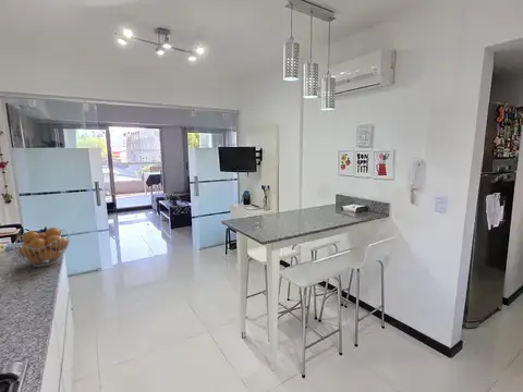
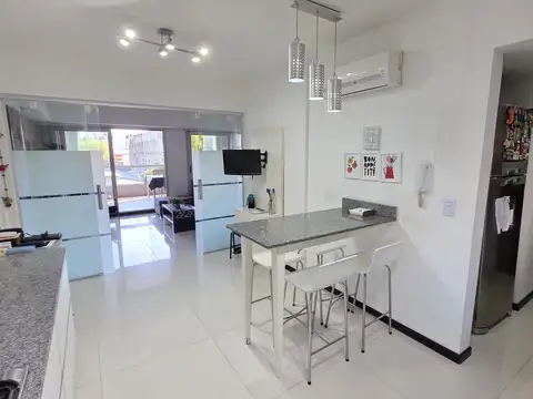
- fruit basket [11,226,71,268]
